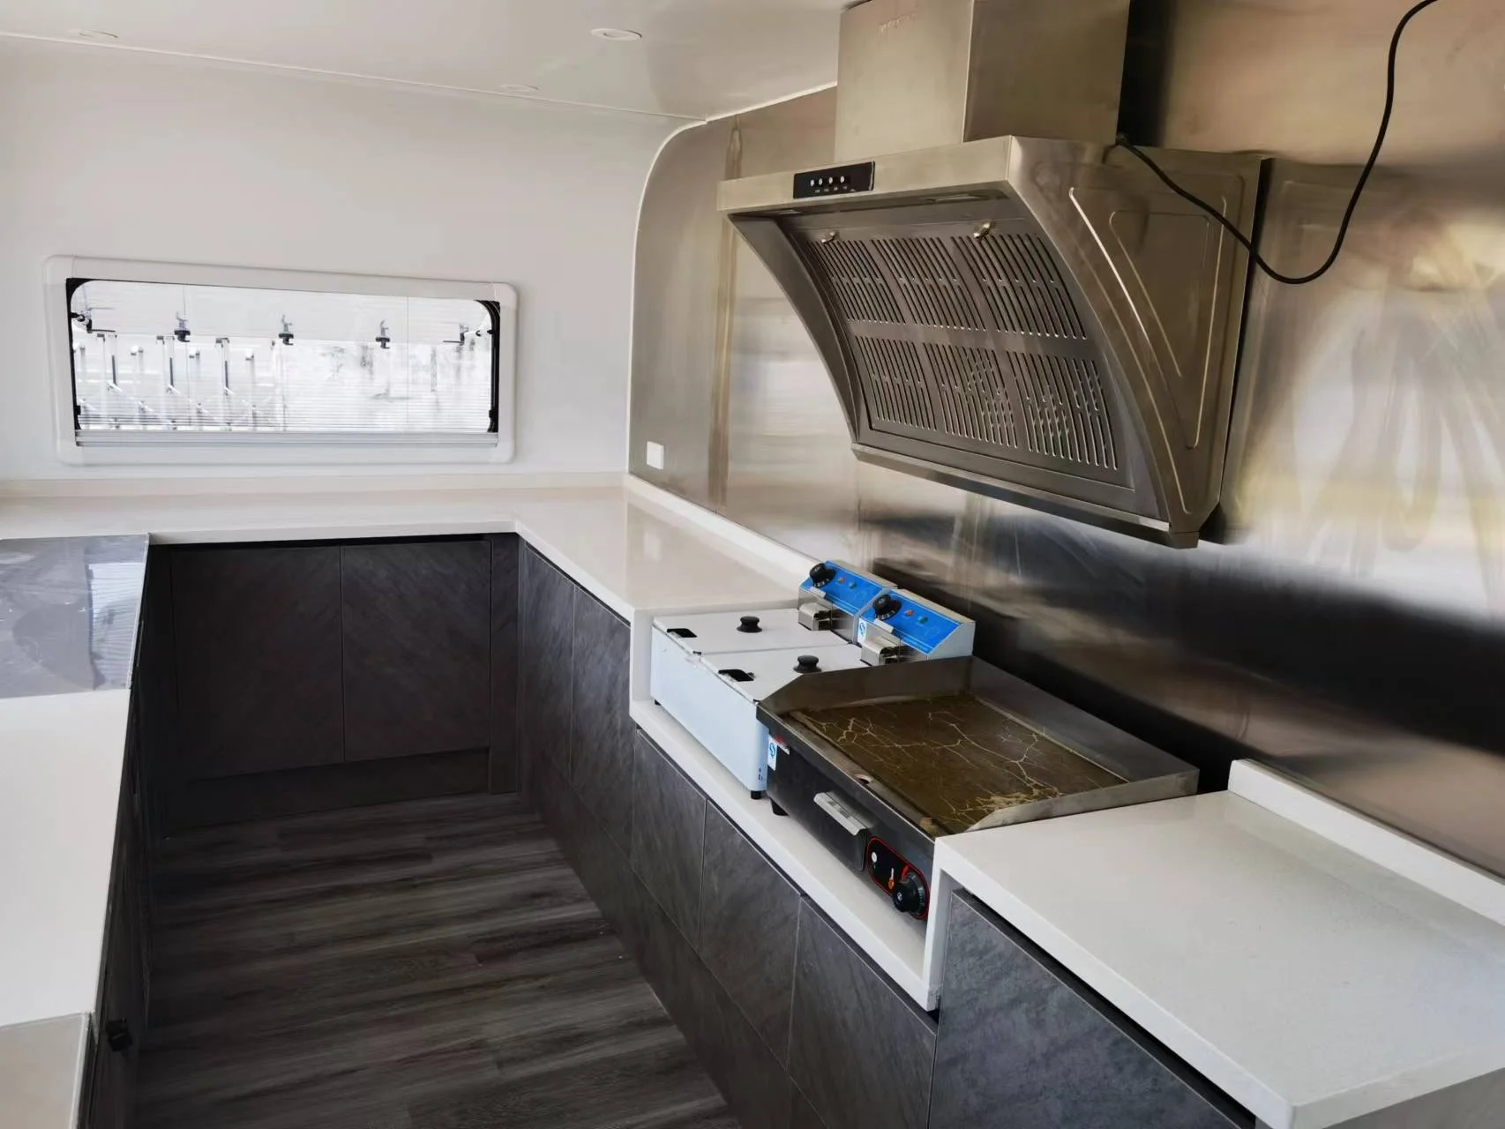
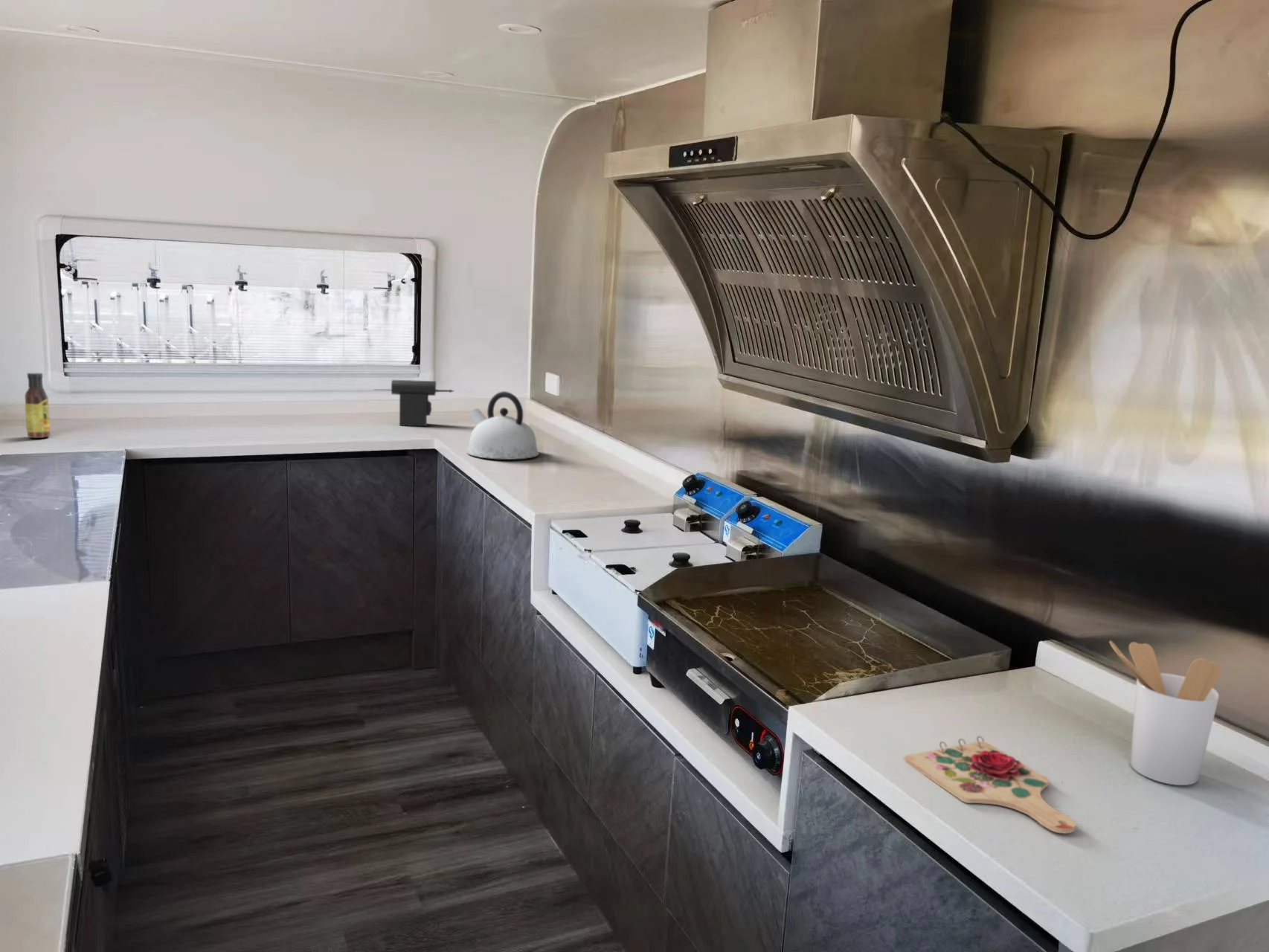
+ utensil holder [1109,640,1222,786]
+ kettle [466,390,539,460]
+ roll-top bag [373,379,454,428]
+ sauce bottle [24,372,51,439]
+ cutting board [904,735,1077,834]
